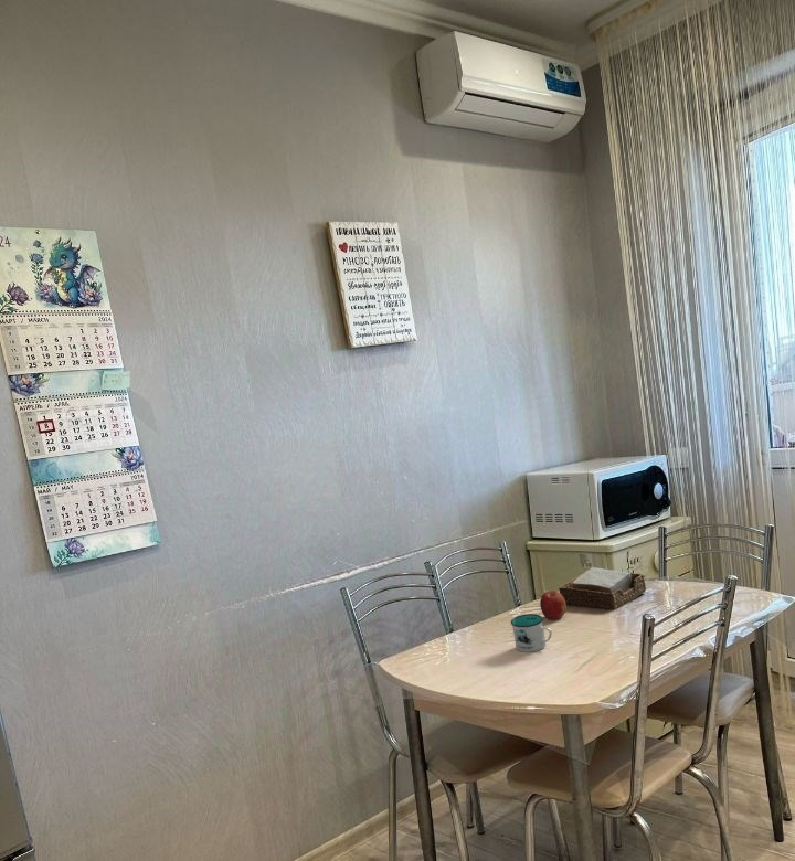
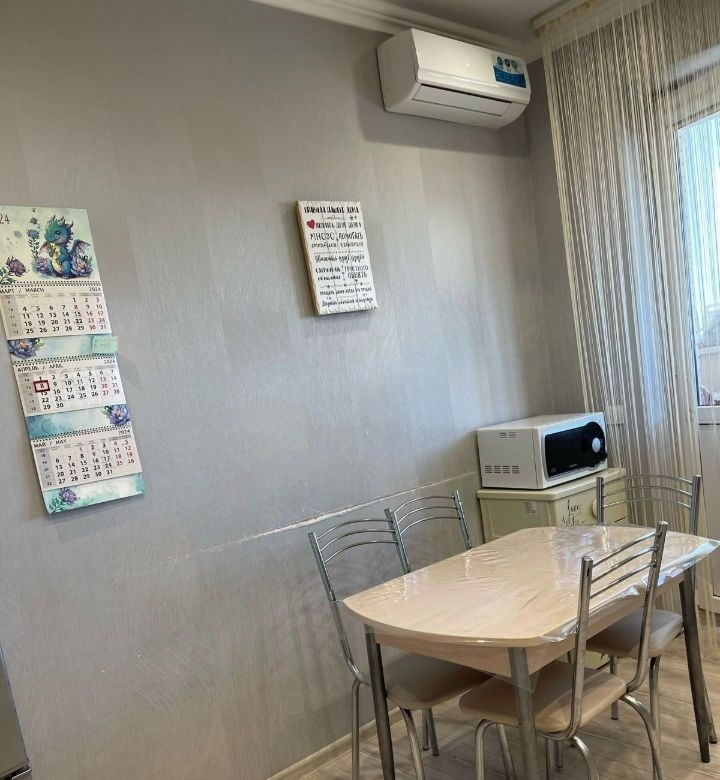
- napkin holder [558,566,647,612]
- fruit [539,589,568,620]
- mug [510,613,553,653]
